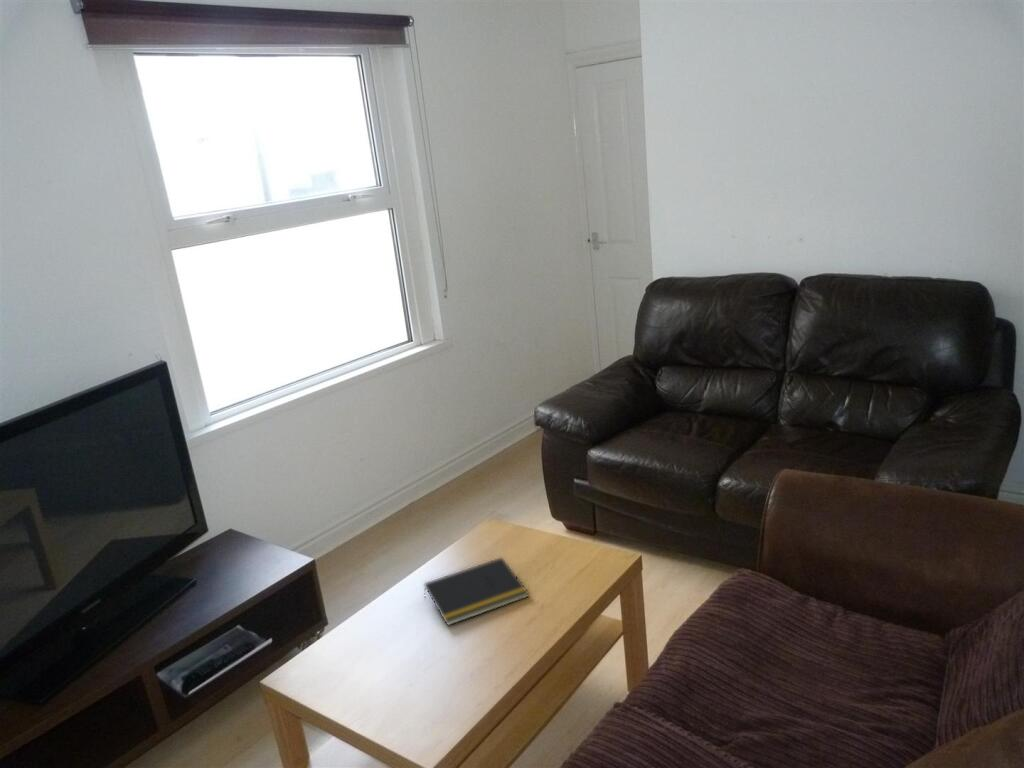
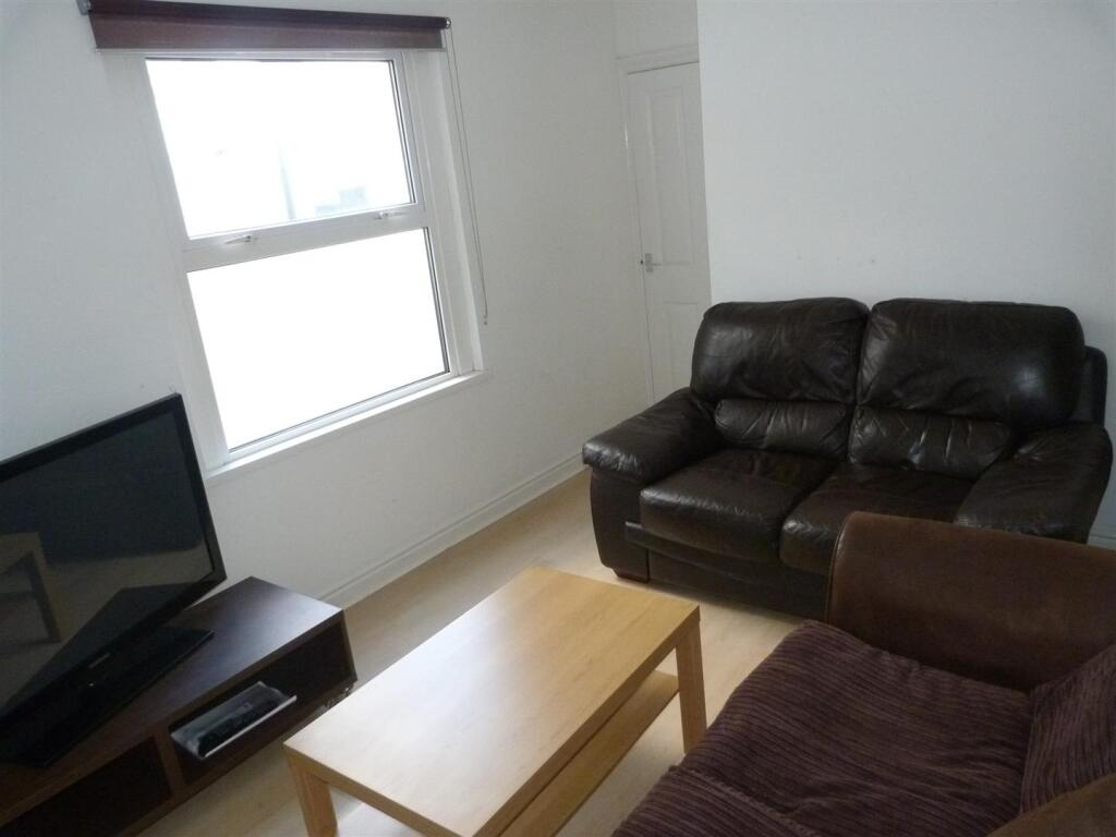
- notepad [423,556,530,627]
